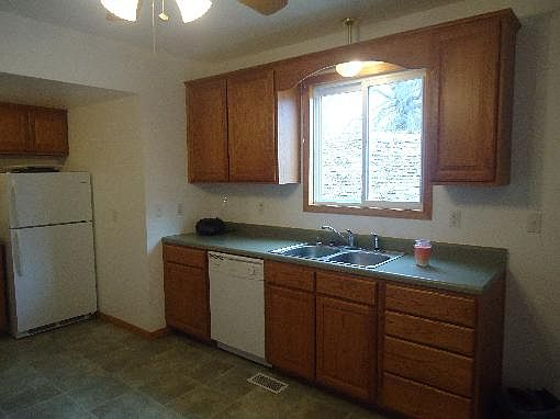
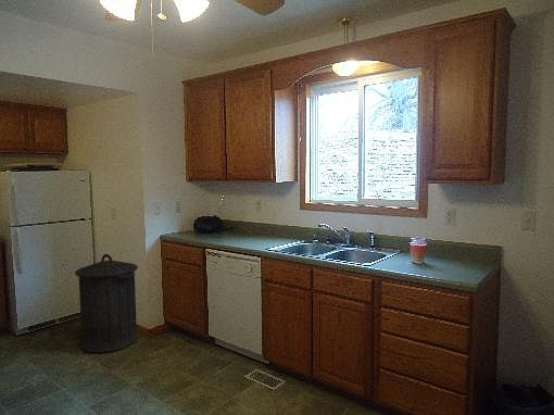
+ trash can [74,253,139,354]
